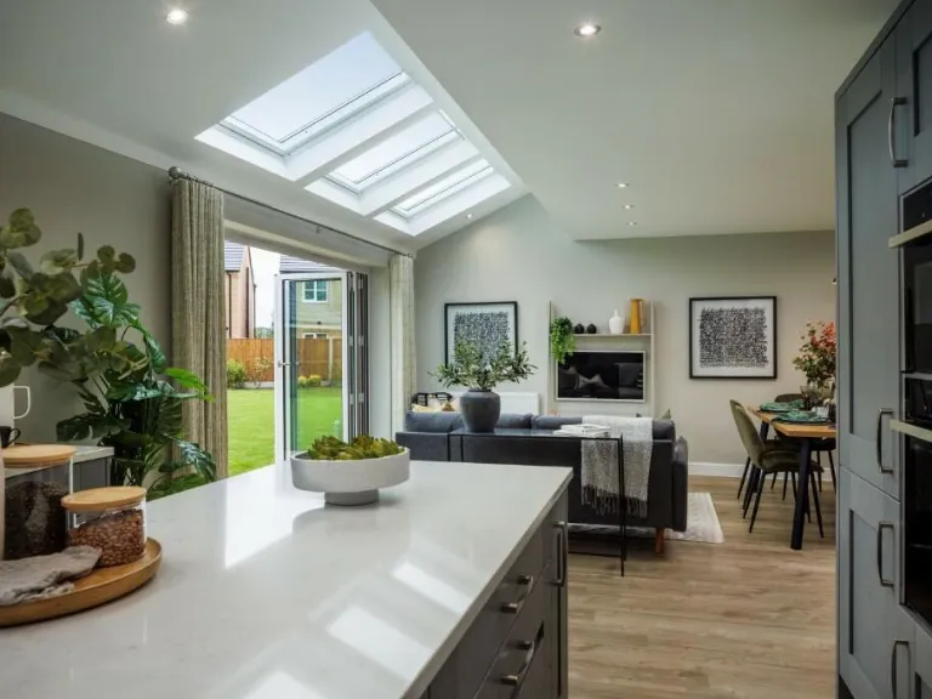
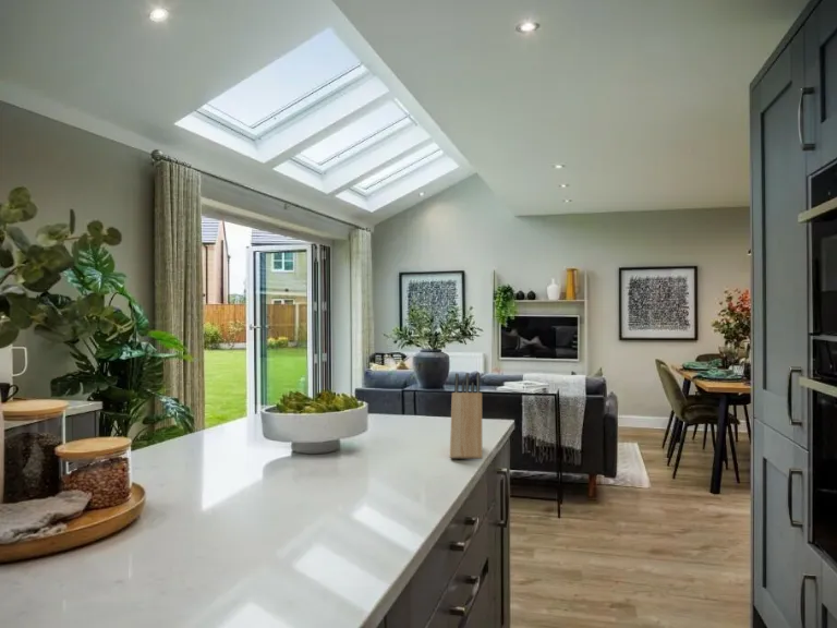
+ knife block [449,372,484,460]
